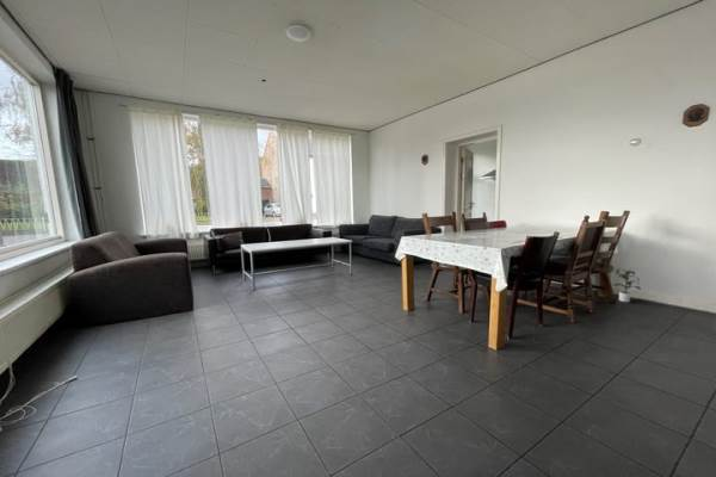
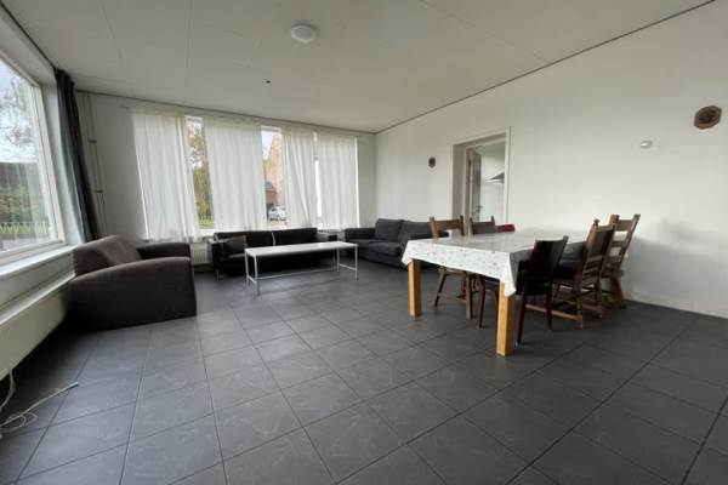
- potted plant [612,267,642,303]
